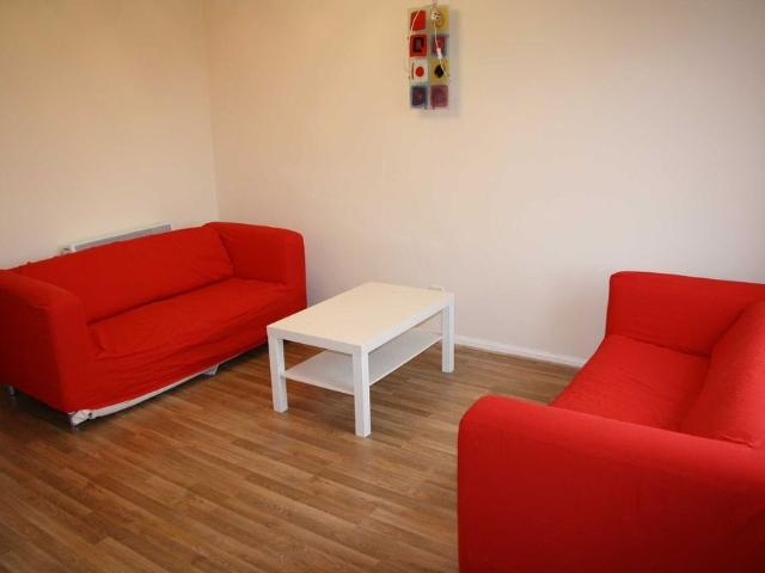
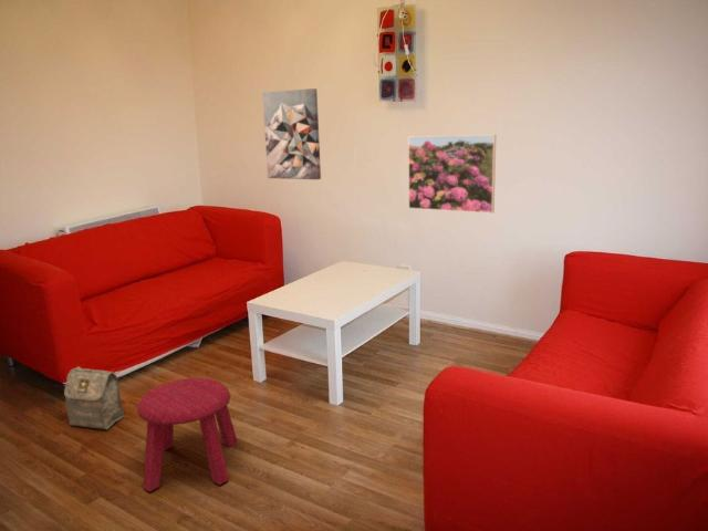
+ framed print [407,134,497,215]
+ wall art [261,87,322,180]
+ stool [136,377,239,493]
+ bag [63,365,125,430]
